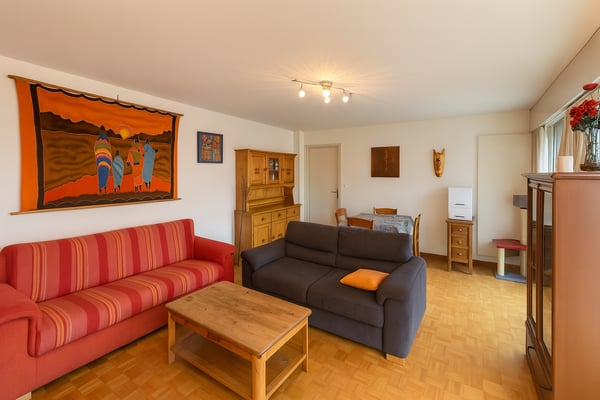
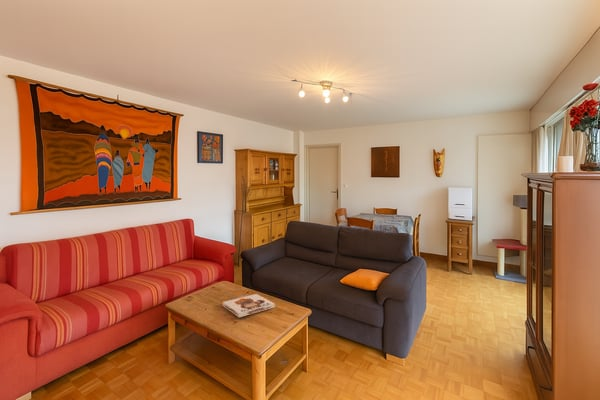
+ board game [222,293,276,318]
